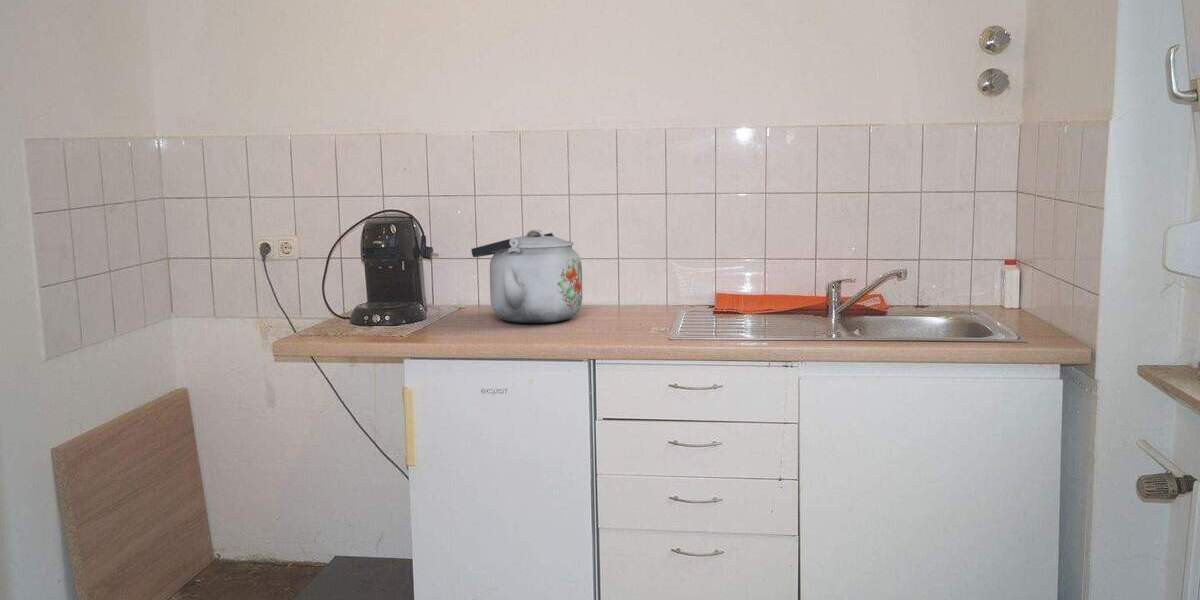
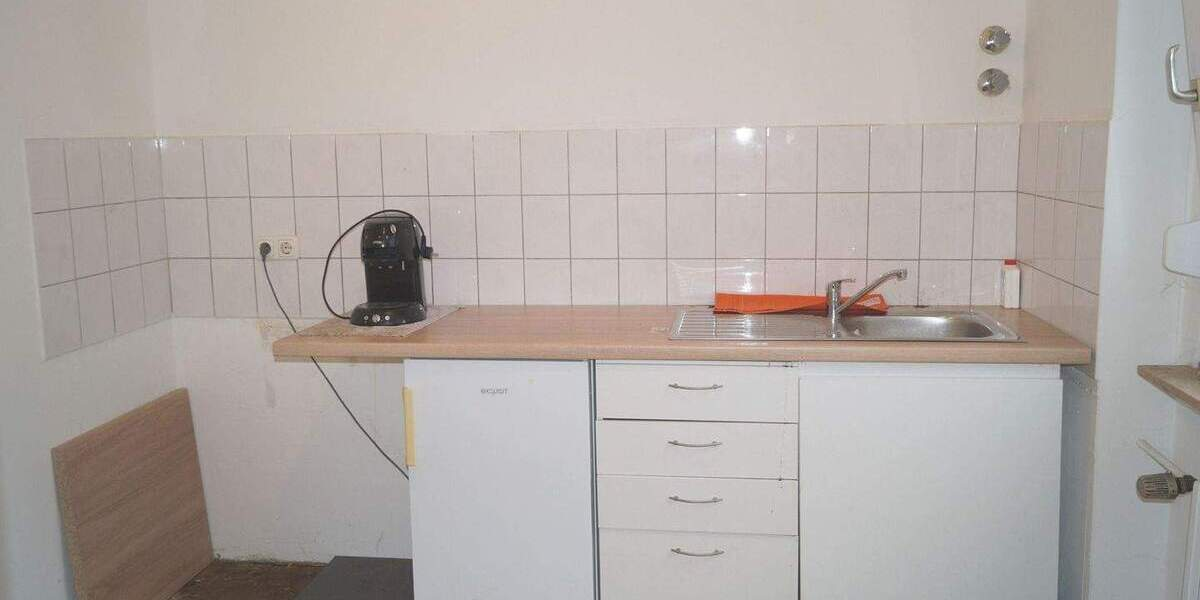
- kettle [470,229,583,324]
